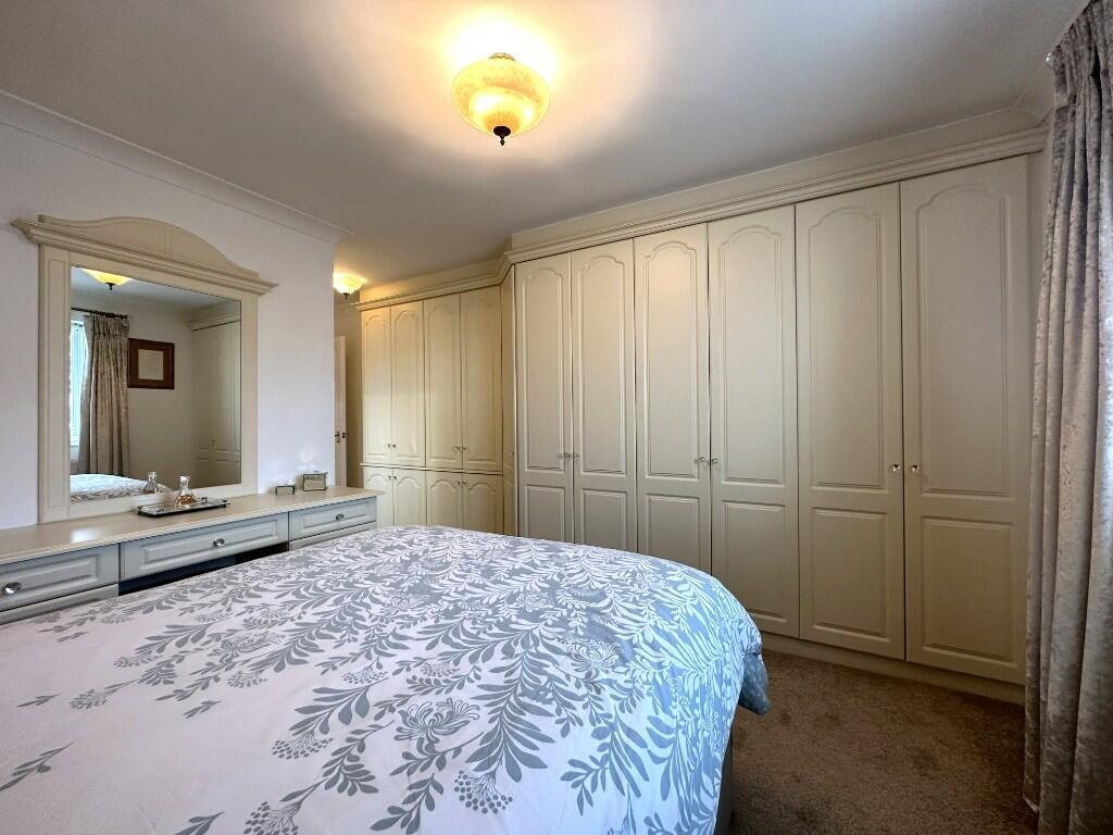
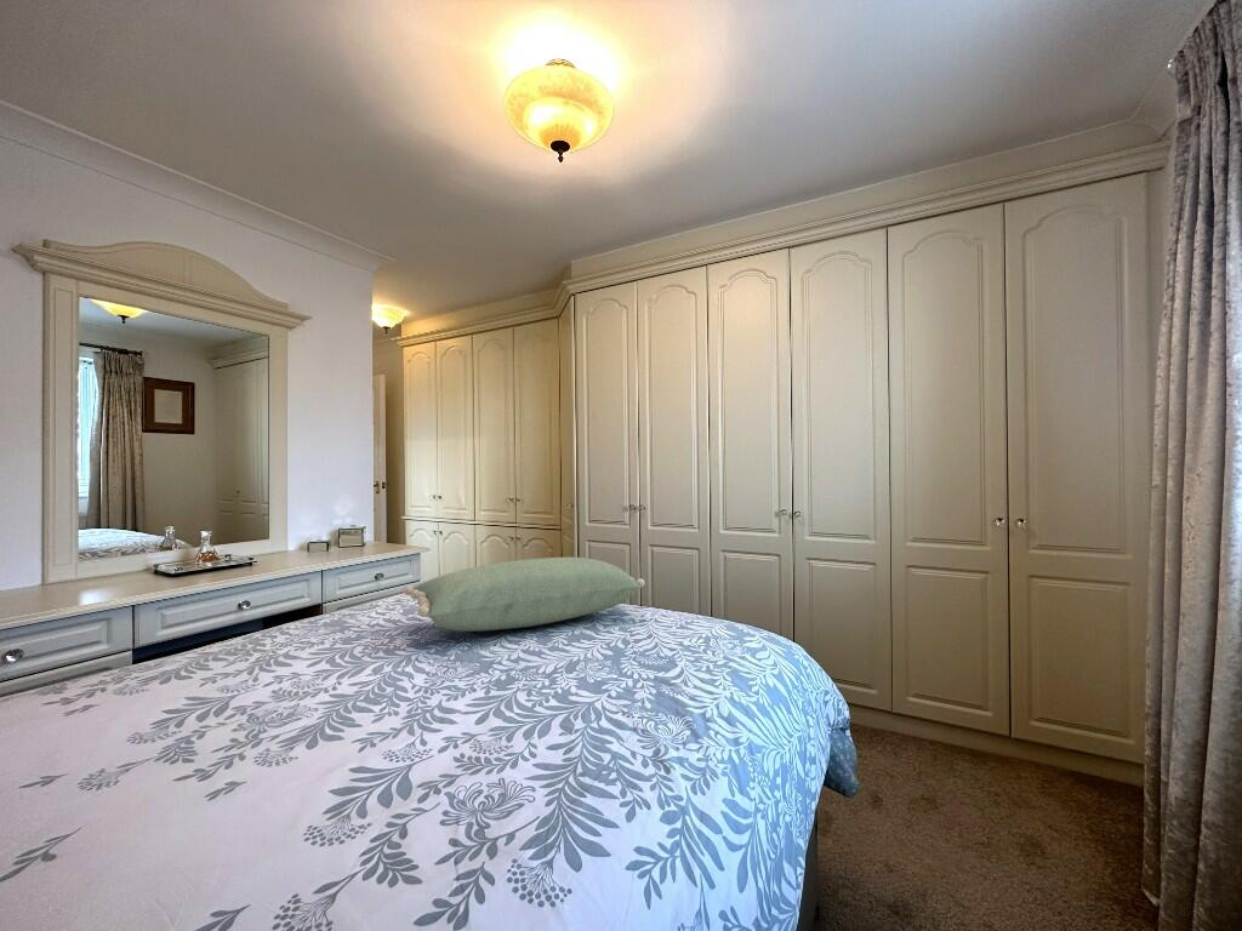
+ pillow [401,556,645,633]
